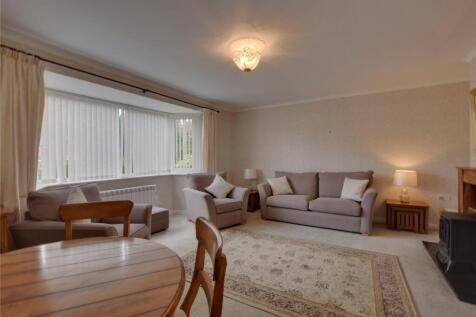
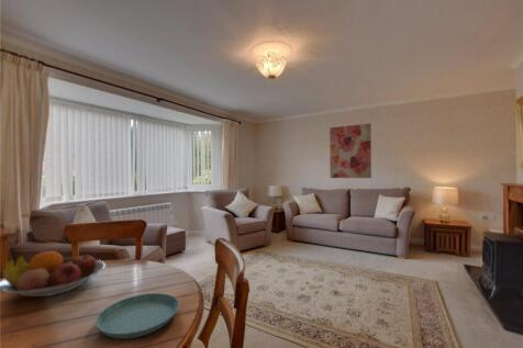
+ wall art [329,122,372,179]
+ saucer [94,292,180,339]
+ fruit bowl [0,250,107,298]
